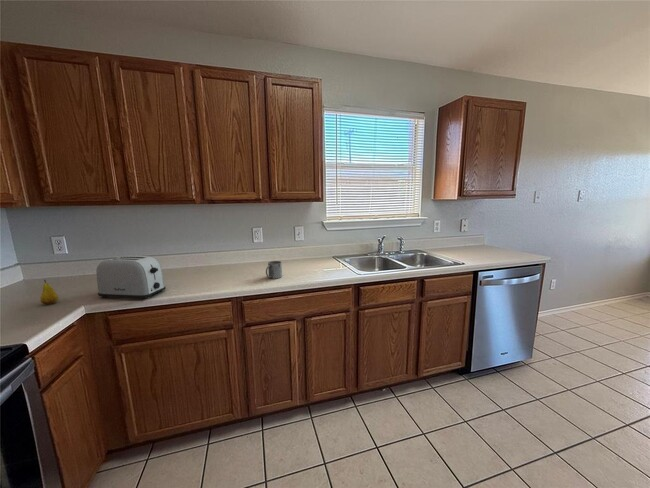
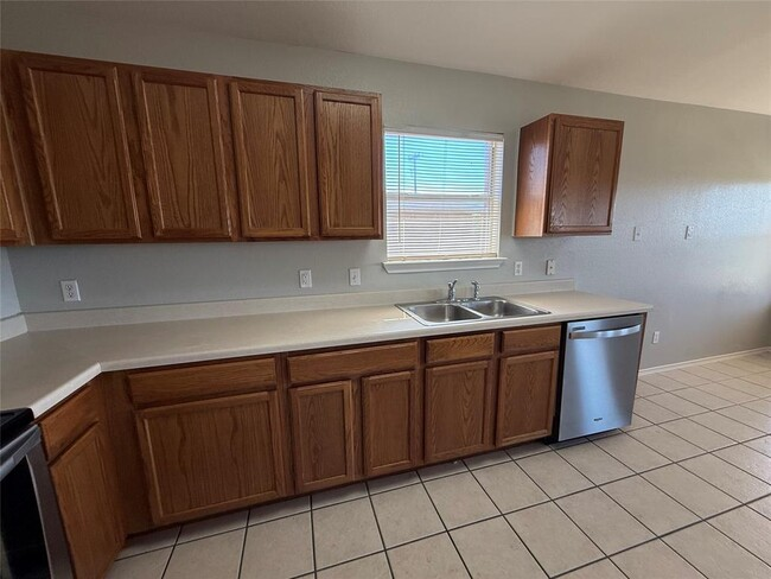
- toaster [95,255,167,300]
- mug [265,260,283,280]
- fruit [39,279,59,305]
